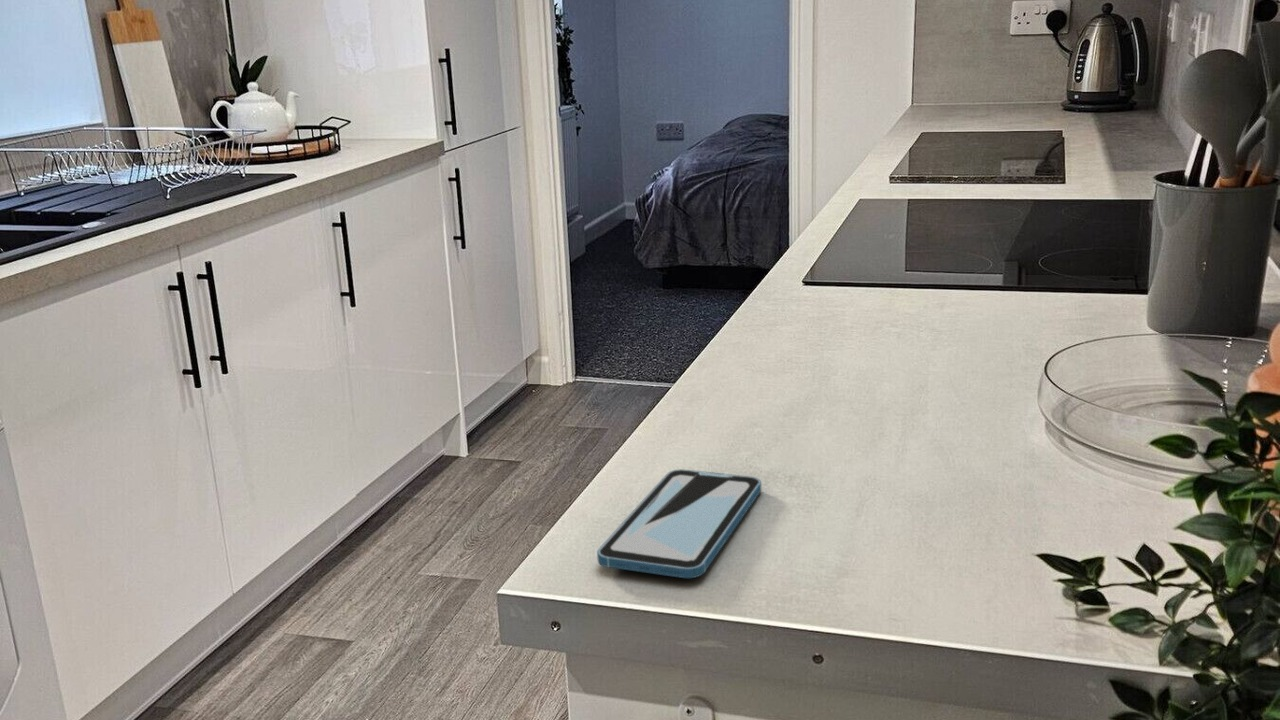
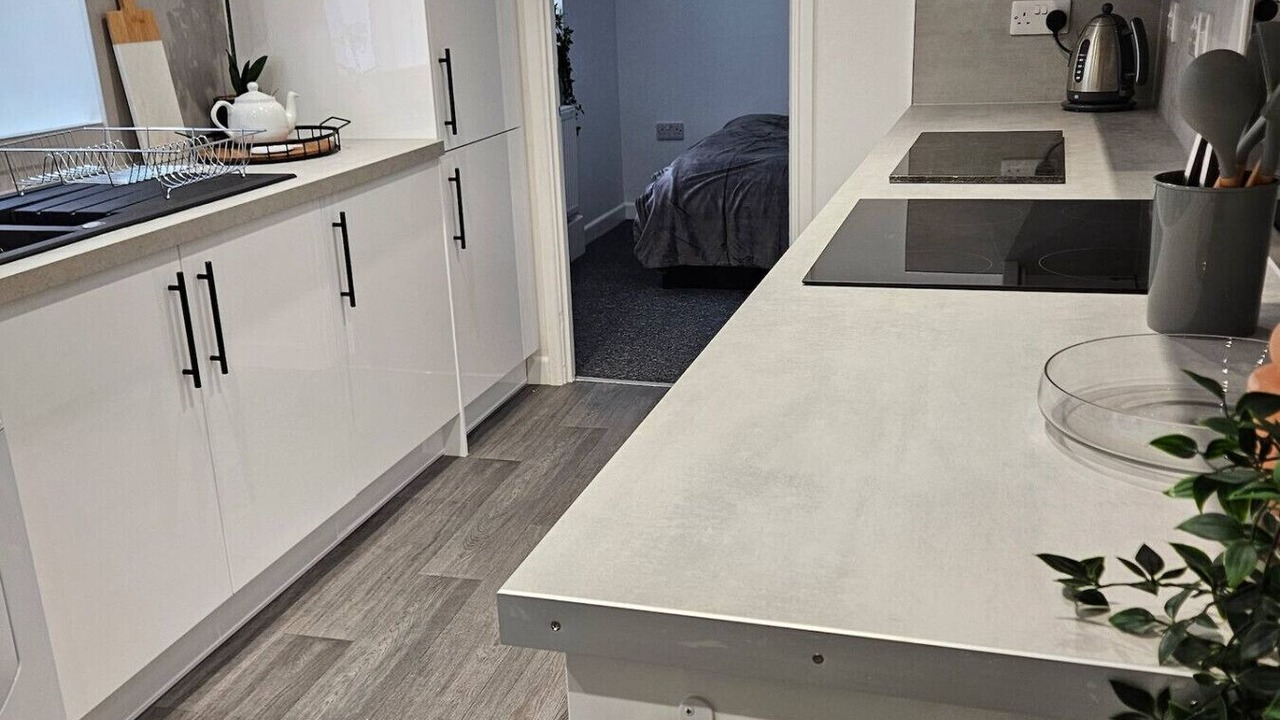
- smartphone [596,468,762,579]
